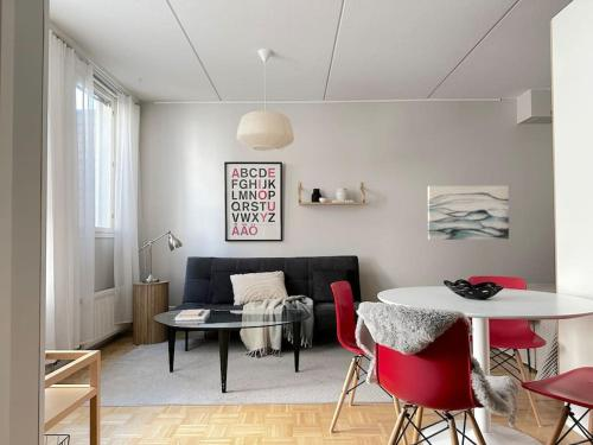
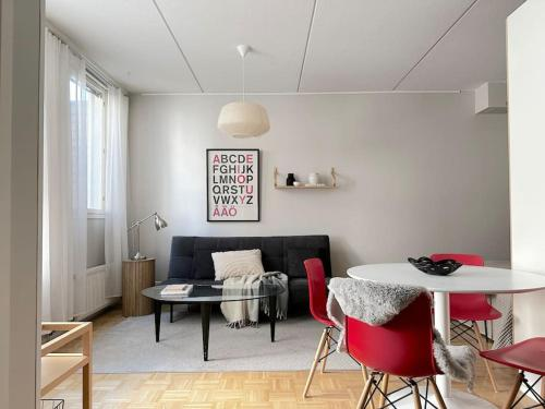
- wall art [427,185,510,241]
